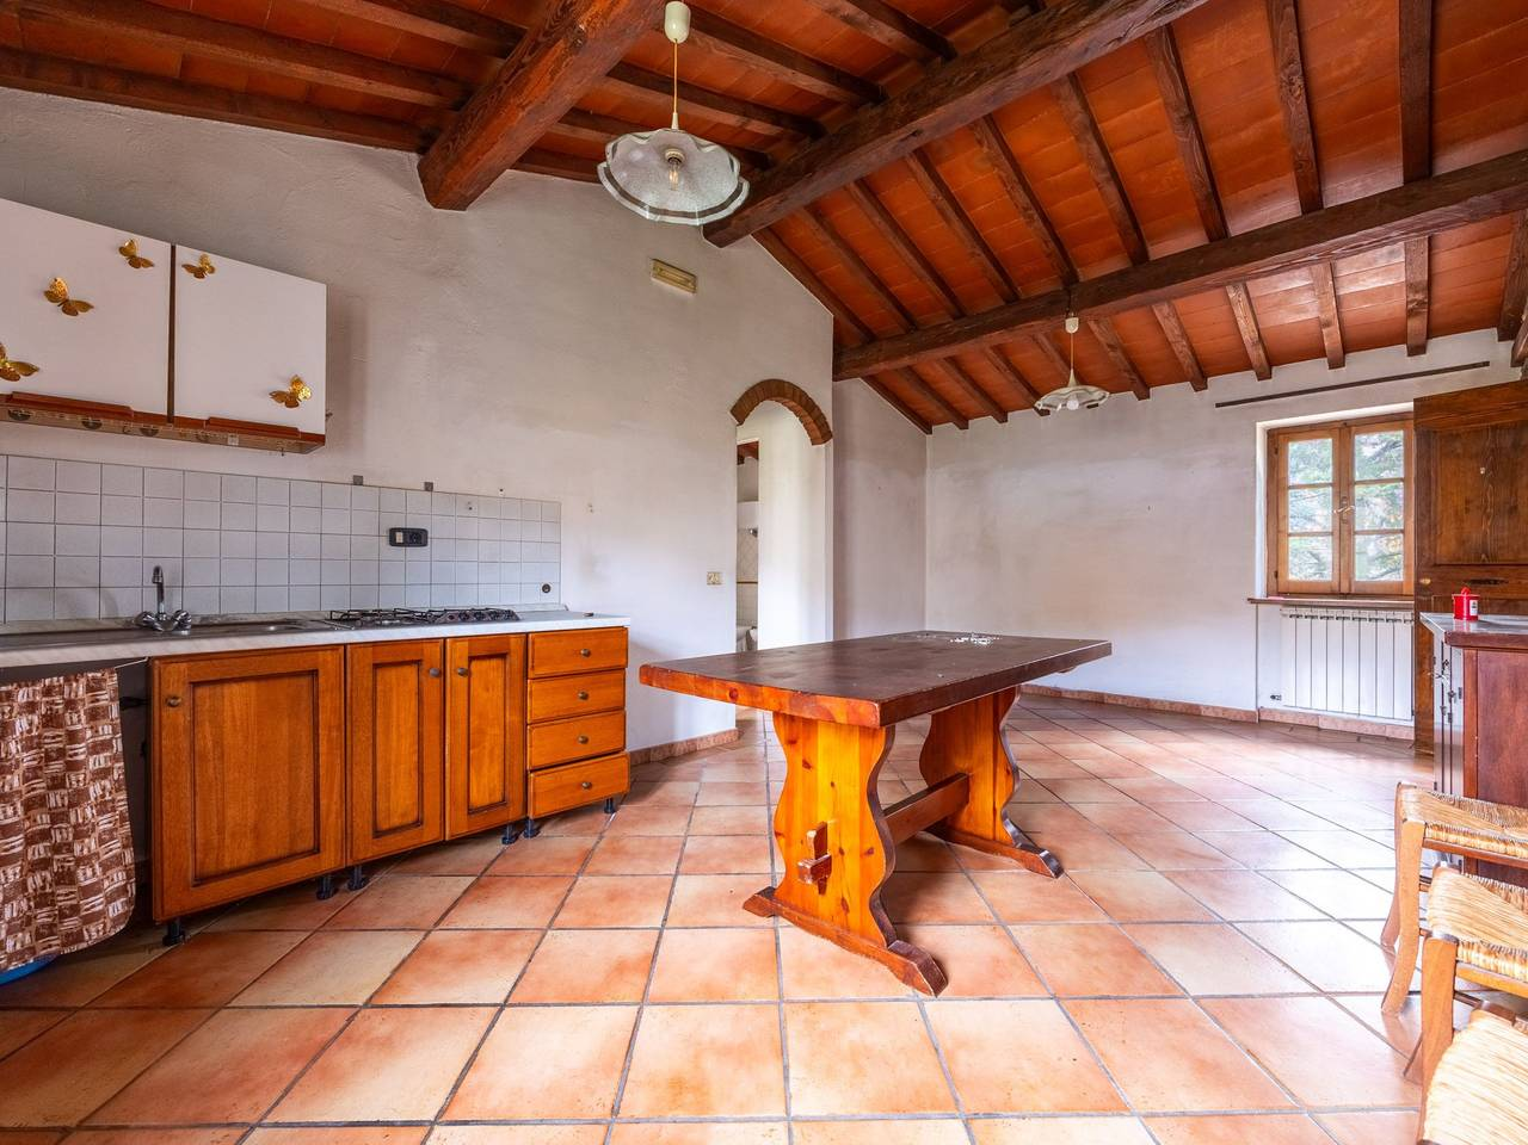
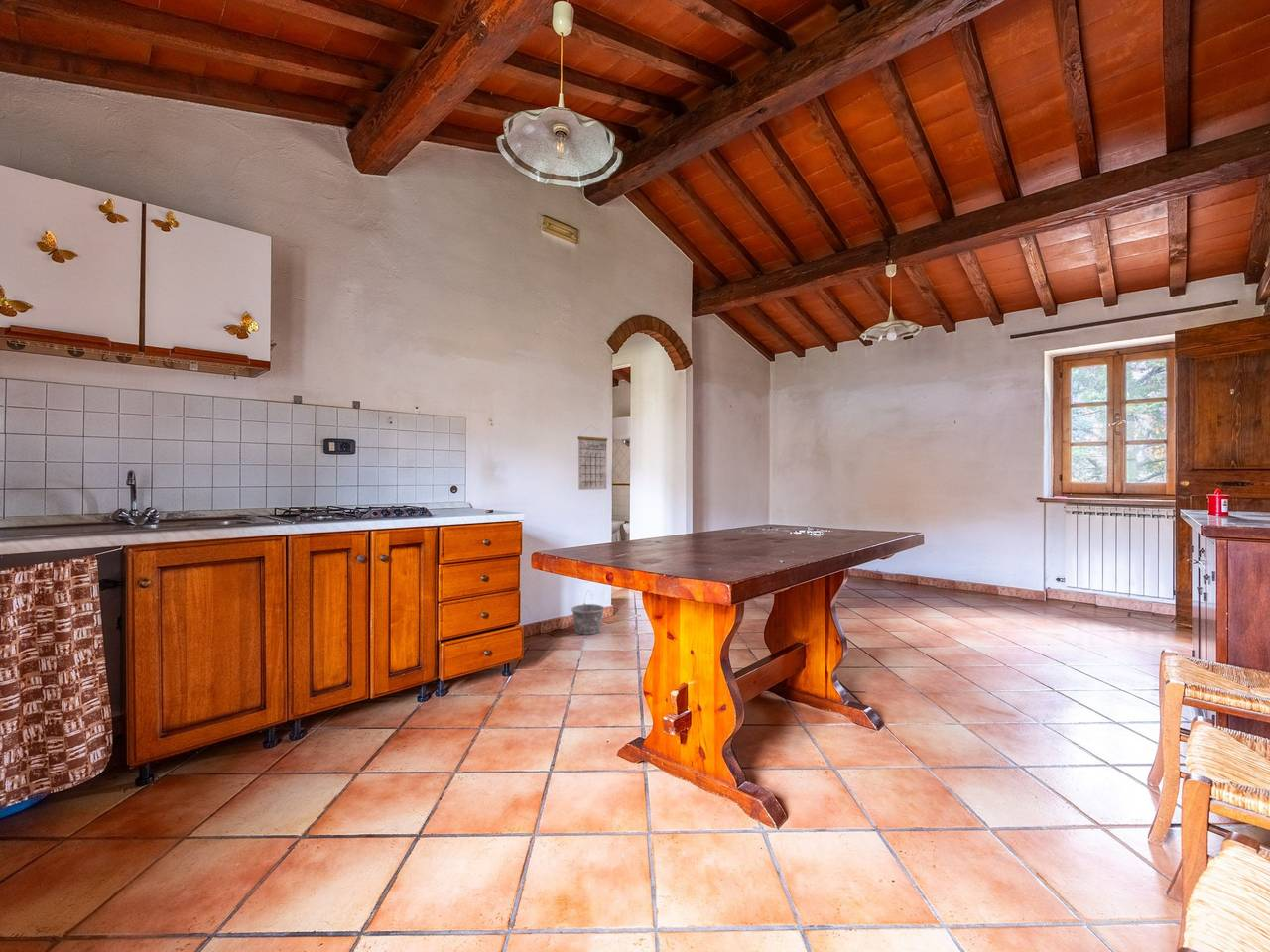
+ bucket [571,589,606,636]
+ calendar [576,425,608,491]
